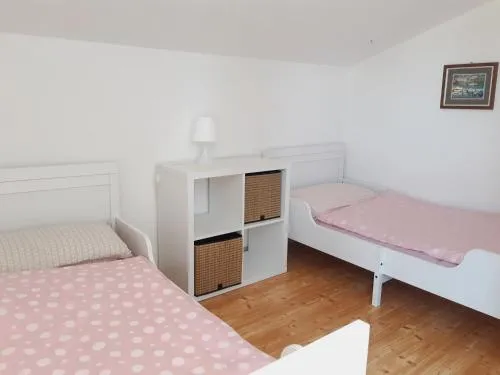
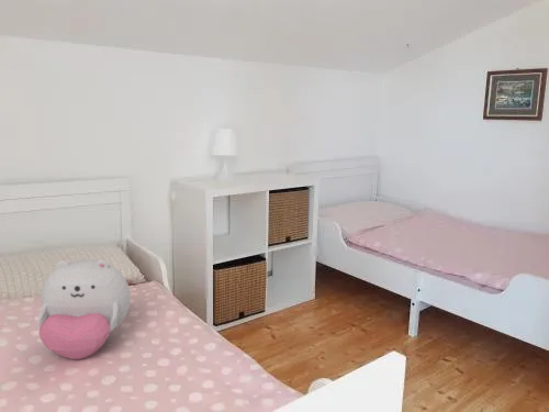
+ plush toy [36,258,132,360]
